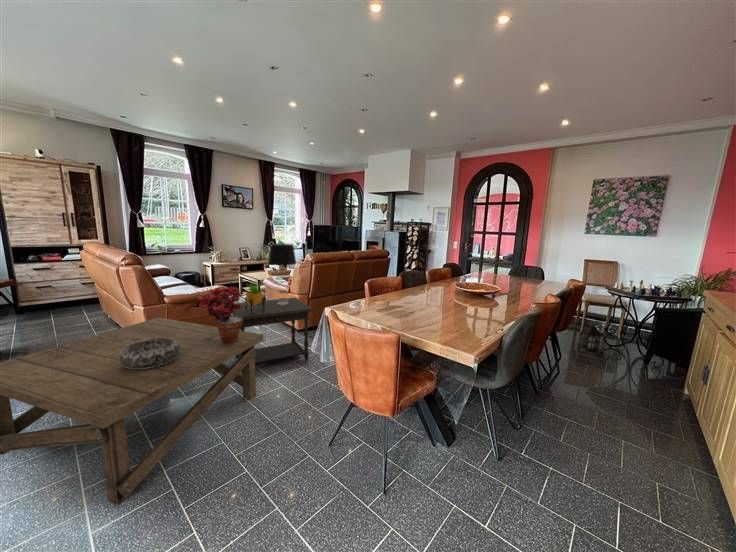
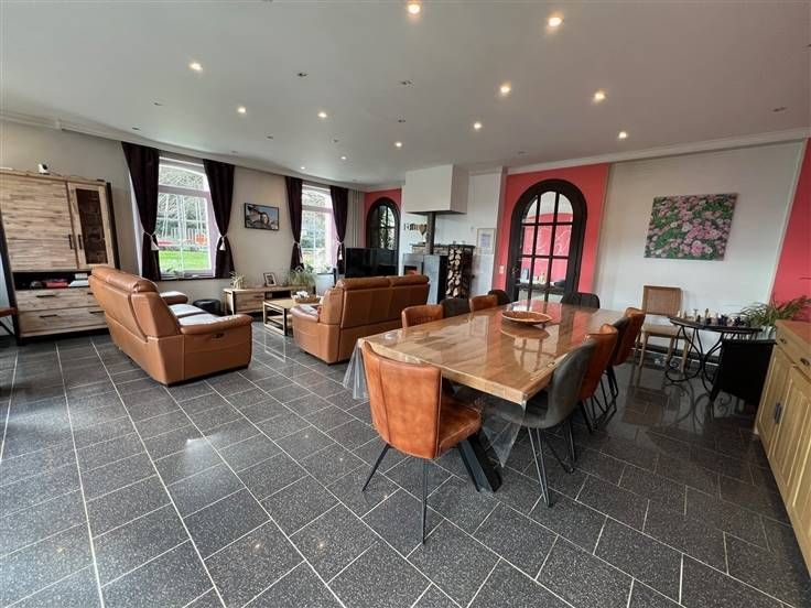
- potted plant [244,278,266,313]
- potted plant [195,285,246,344]
- table lamp [267,243,297,305]
- decorative bowl [119,338,180,369]
- side table [228,296,315,365]
- lantern [579,320,604,354]
- coffee table [0,317,264,506]
